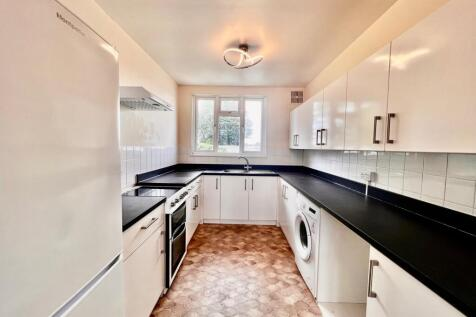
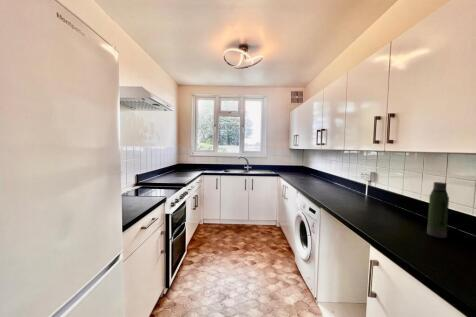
+ water bottle [426,181,450,239]
